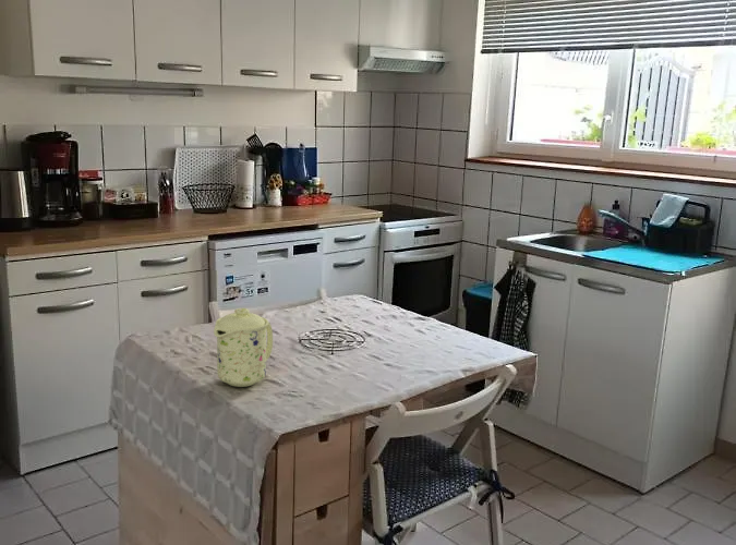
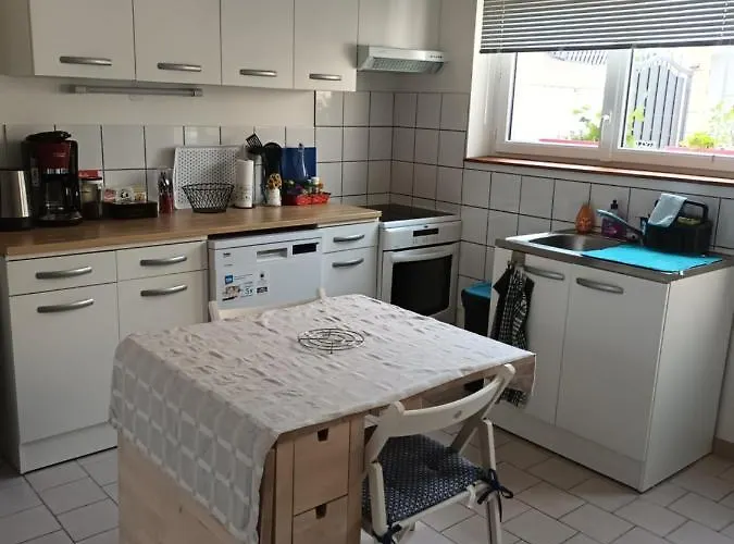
- mug [213,307,274,388]
